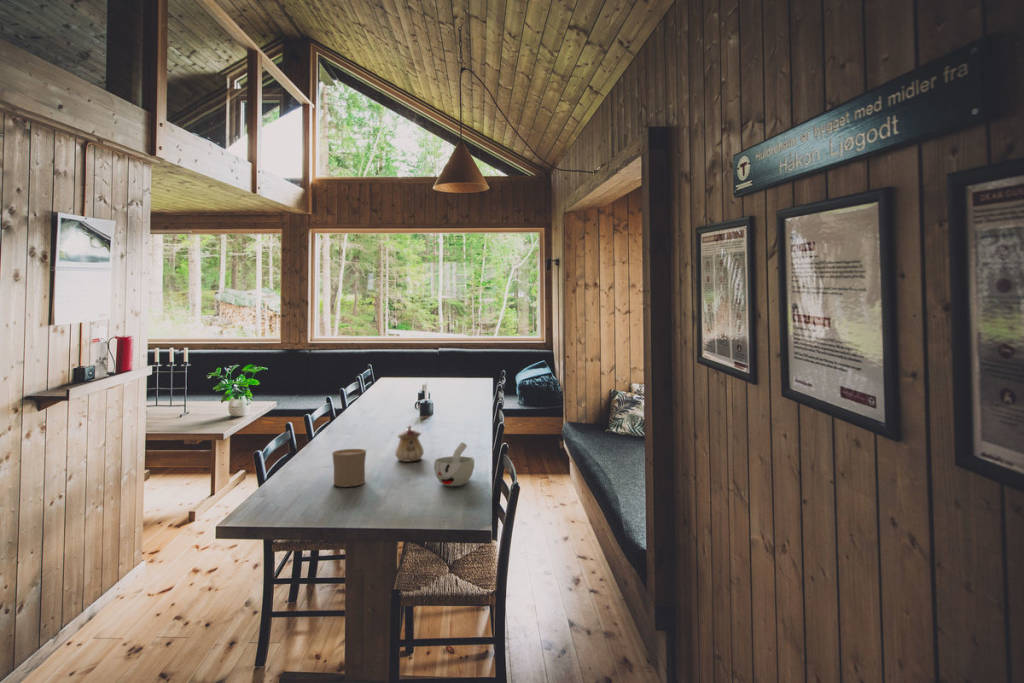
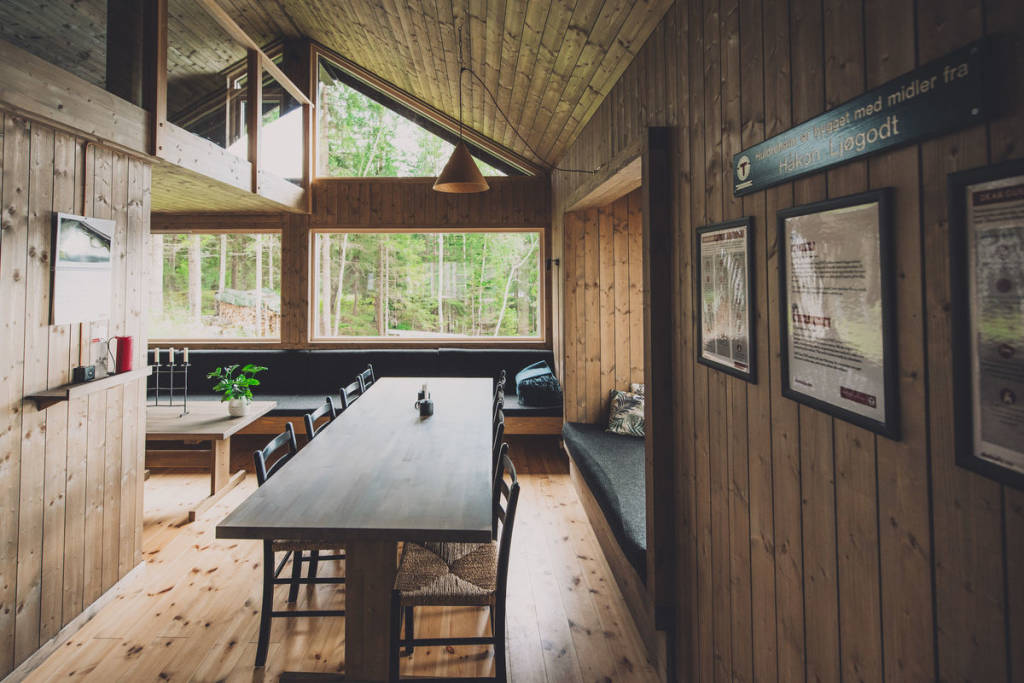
- cup [433,441,475,487]
- cup [331,448,367,488]
- teapot [394,424,425,463]
